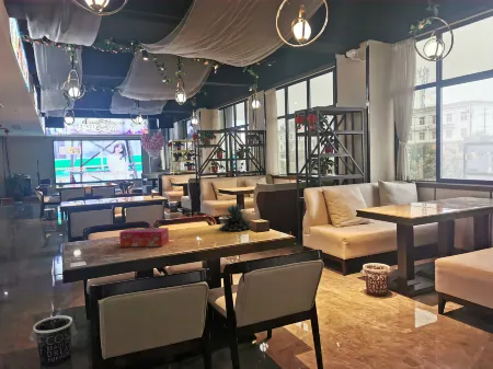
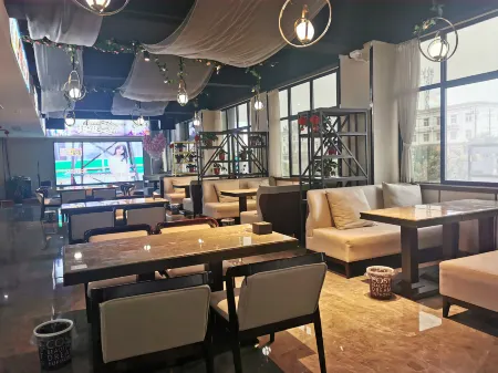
- succulent plant [218,204,253,232]
- tissue box [118,227,170,247]
